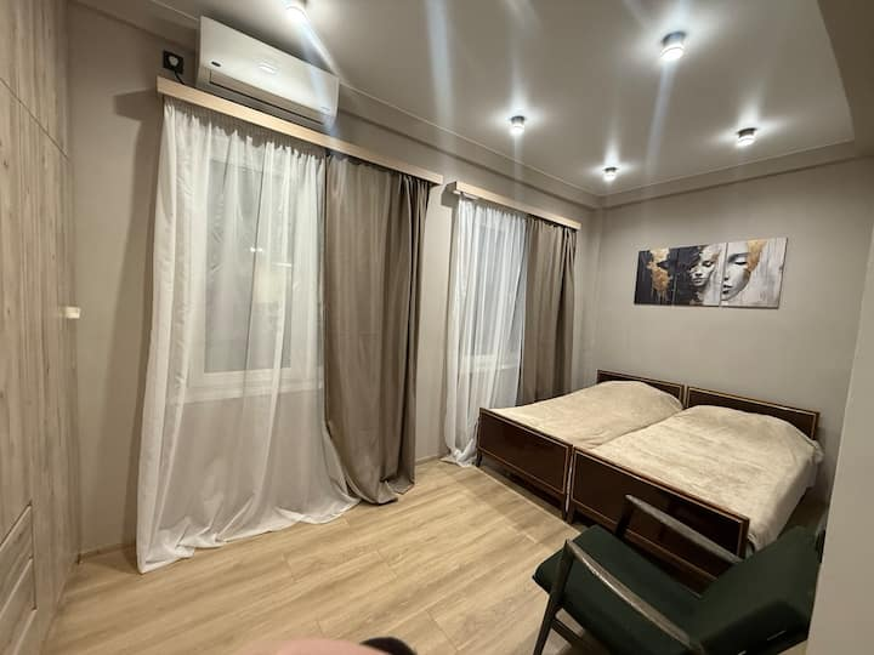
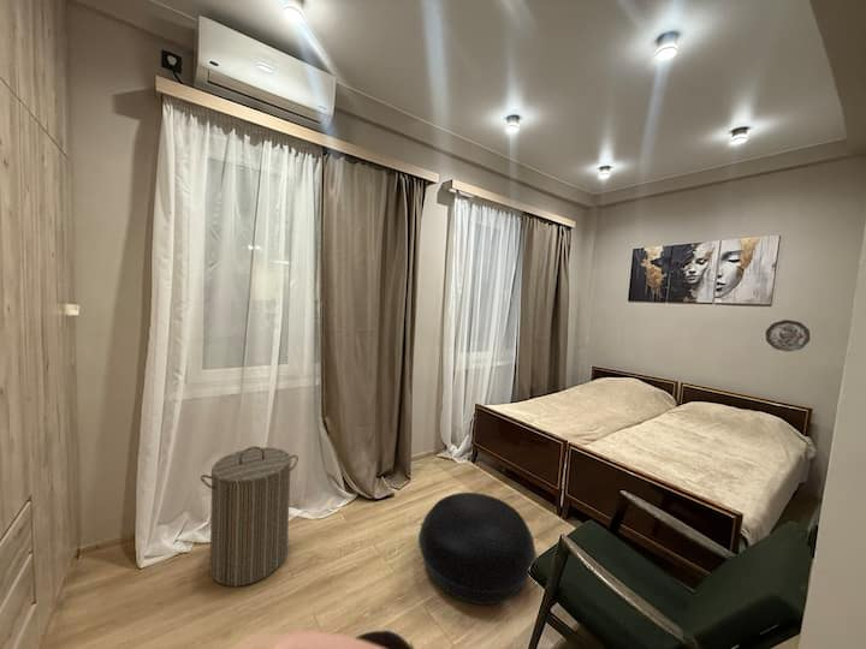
+ decorative plate [765,318,811,352]
+ ottoman [417,492,538,606]
+ laundry hamper [200,445,299,588]
